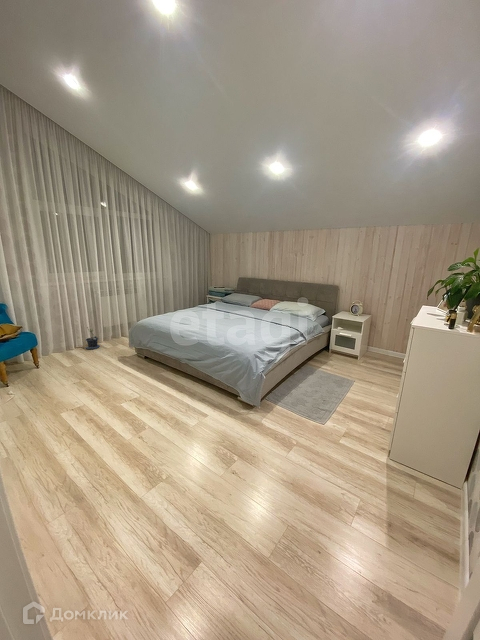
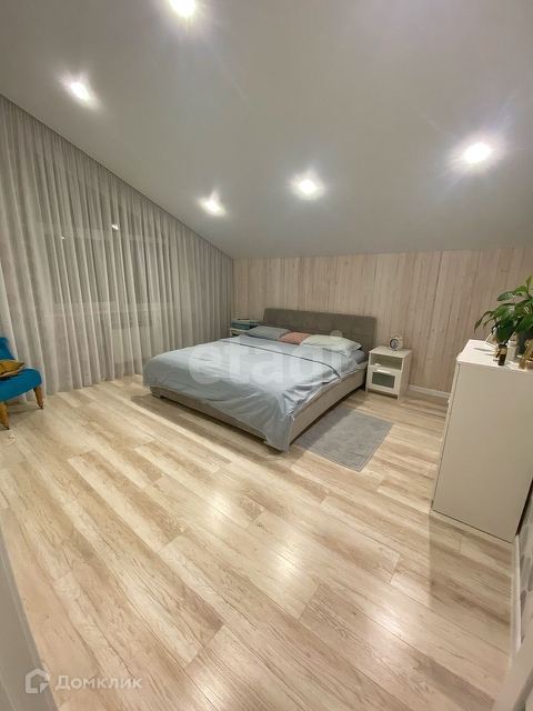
- potted plant [82,326,101,350]
